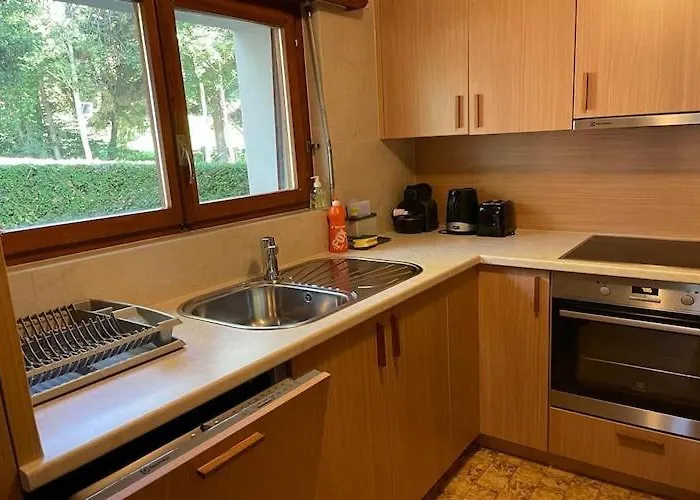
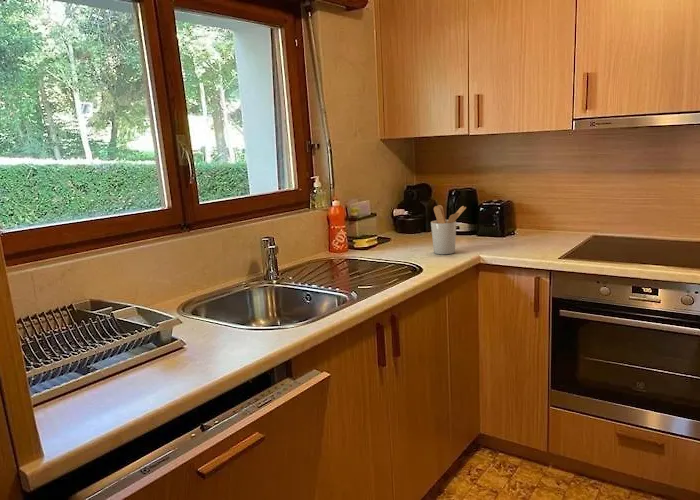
+ utensil holder [430,204,467,255]
